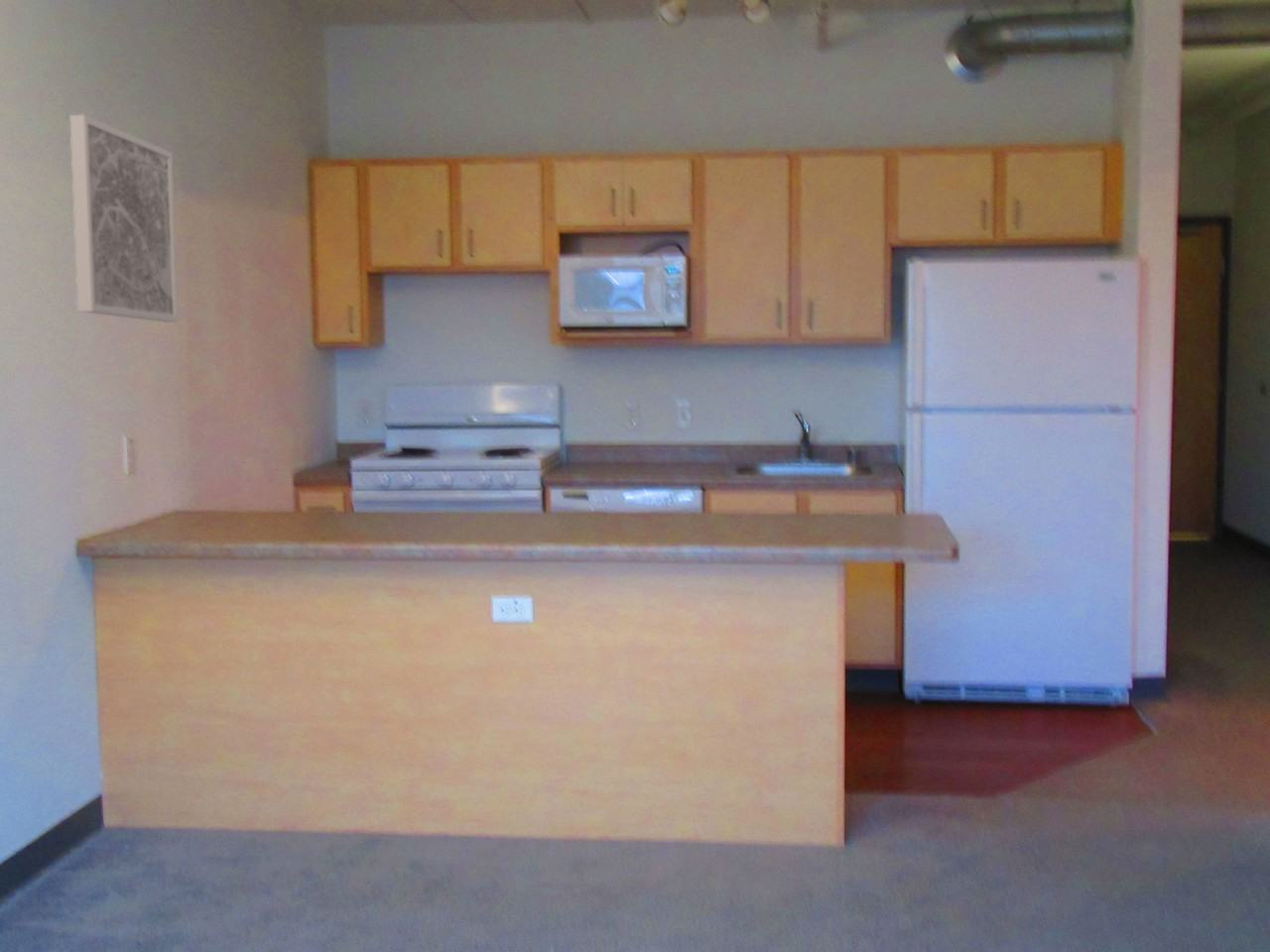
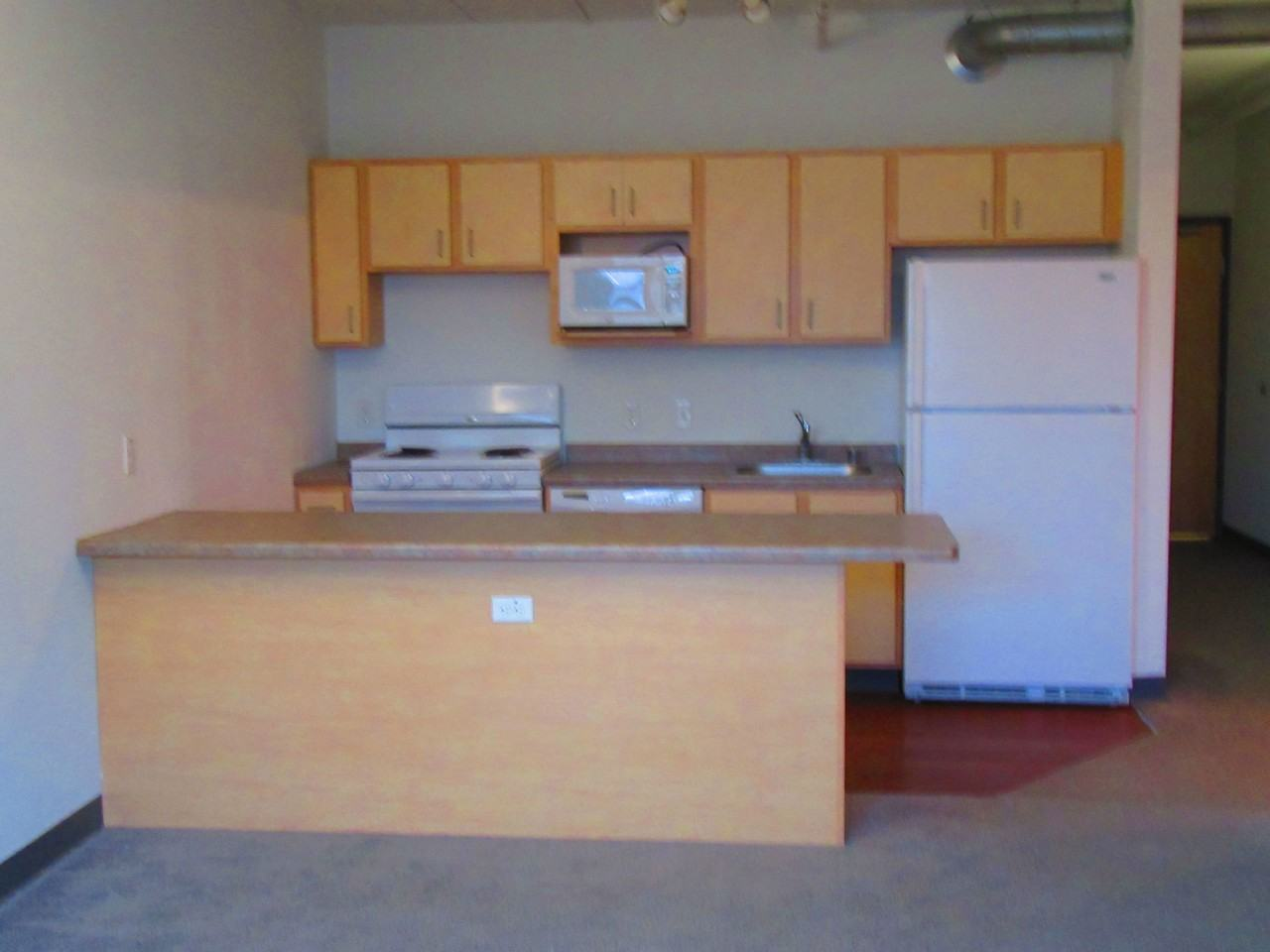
- wall art [69,114,180,323]
